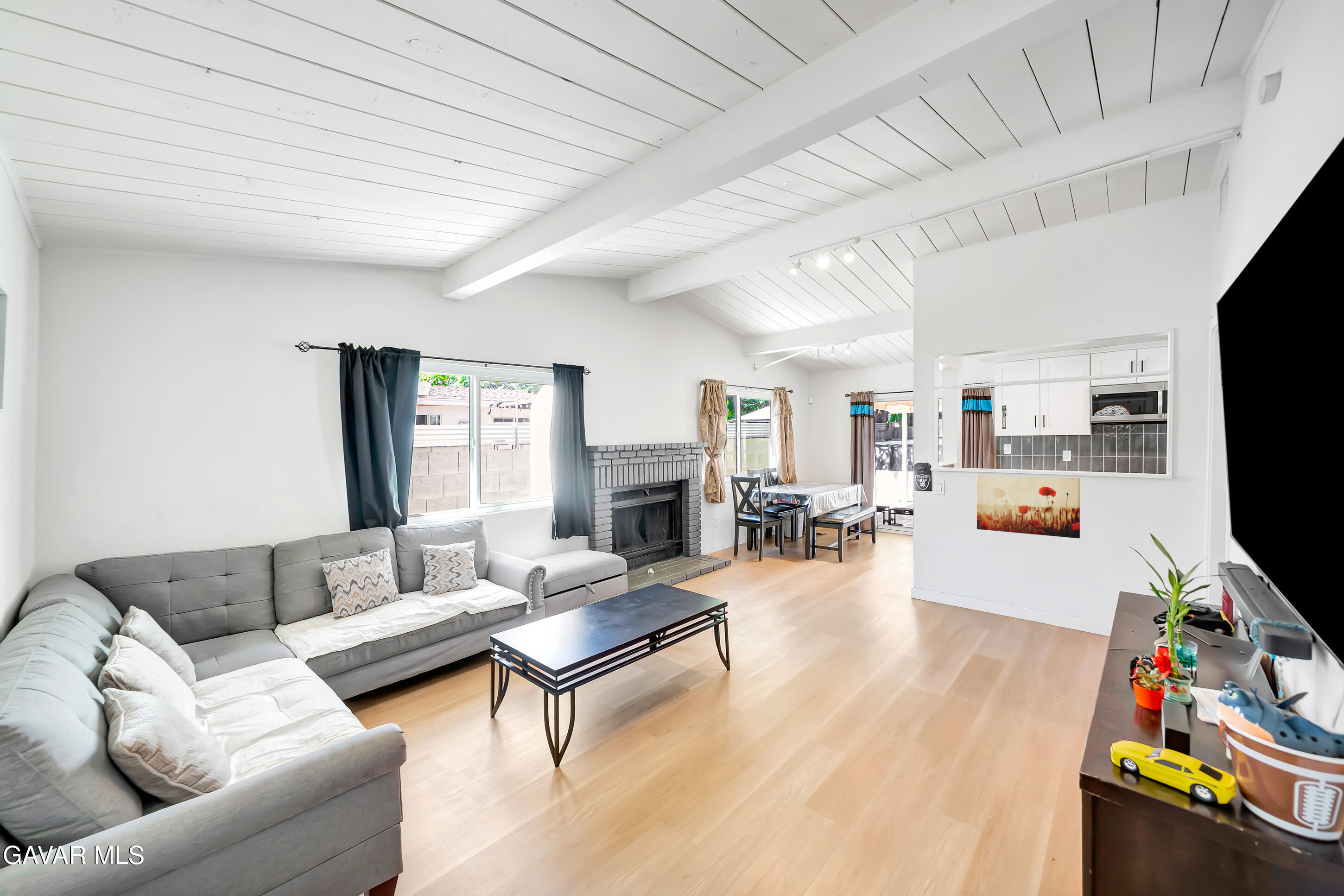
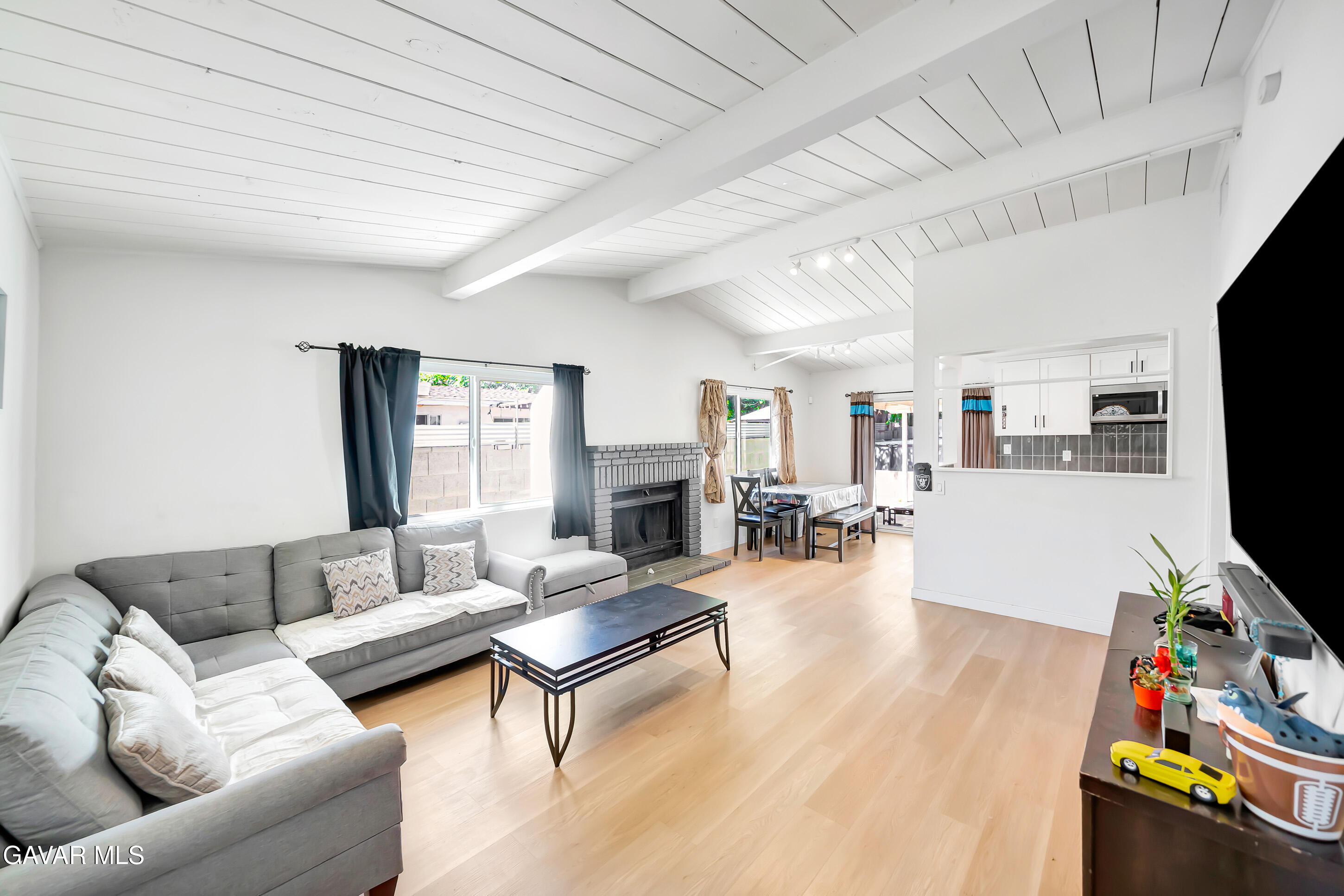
- wall art [976,475,1080,539]
